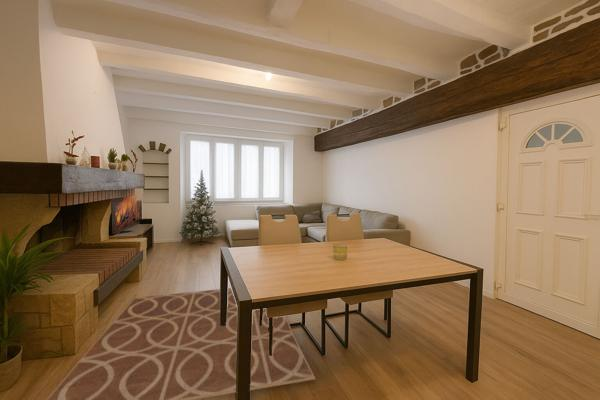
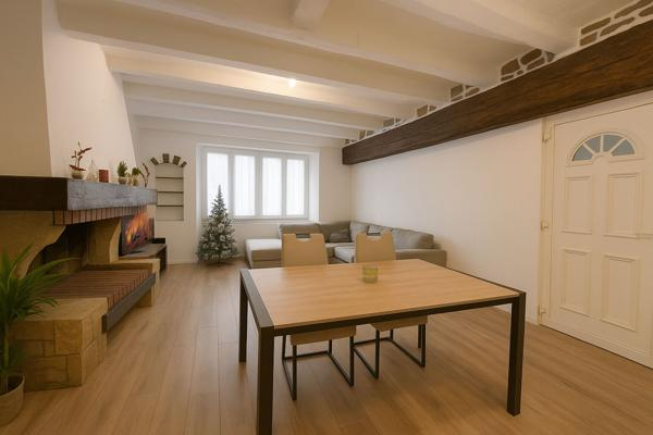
- rug [46,287,317,400]
